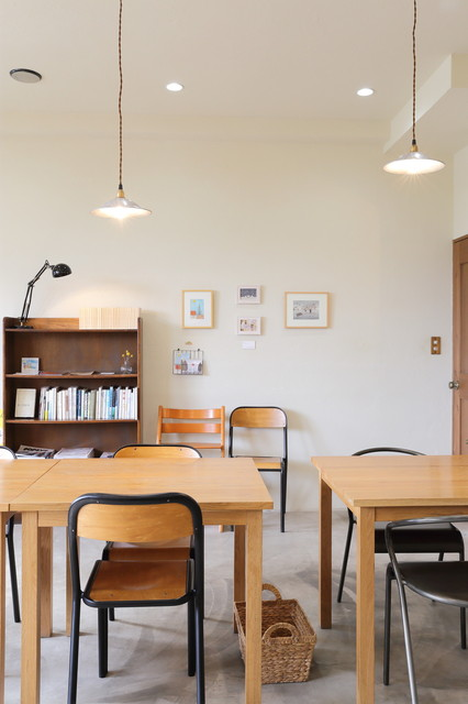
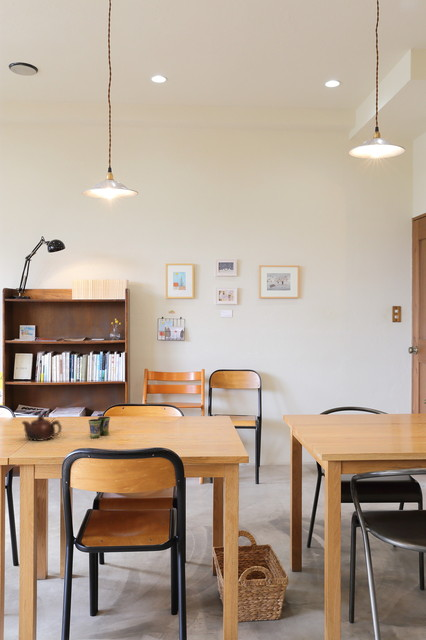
+ teapot [21,414,63,442]
+ cup [88,416,111,439]
